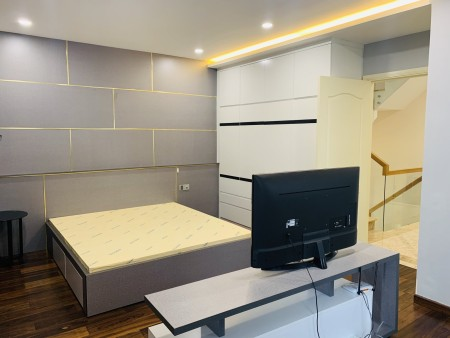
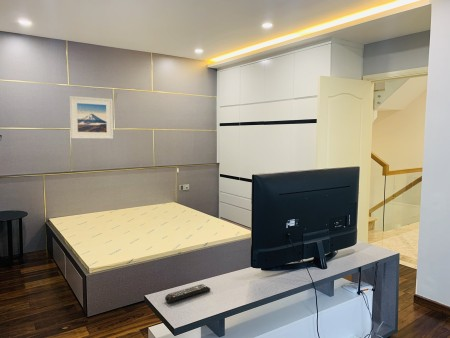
+ remote control [164,283,211,304]
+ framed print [68,95,114,140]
